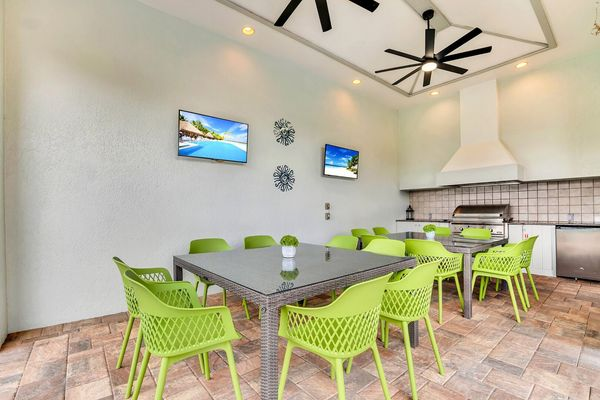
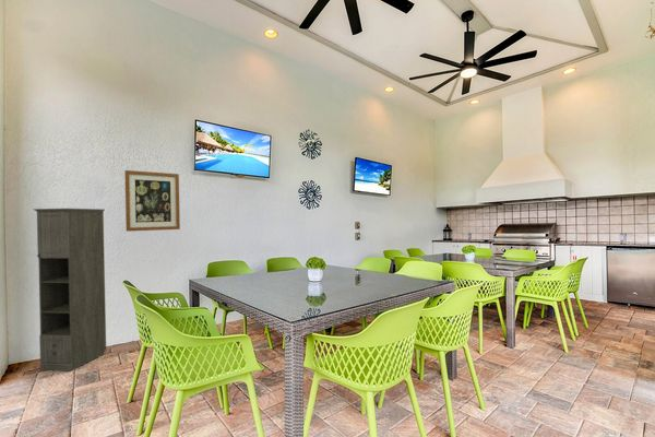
+ wall art [123,169,181,233]
+ storage cabinet [32,208,107,373]
